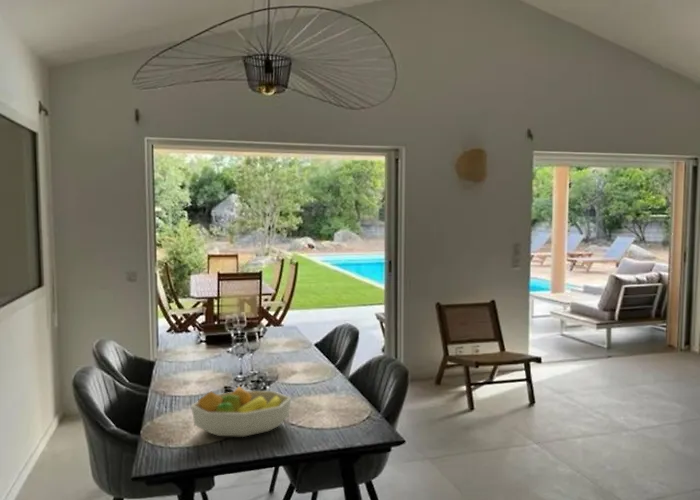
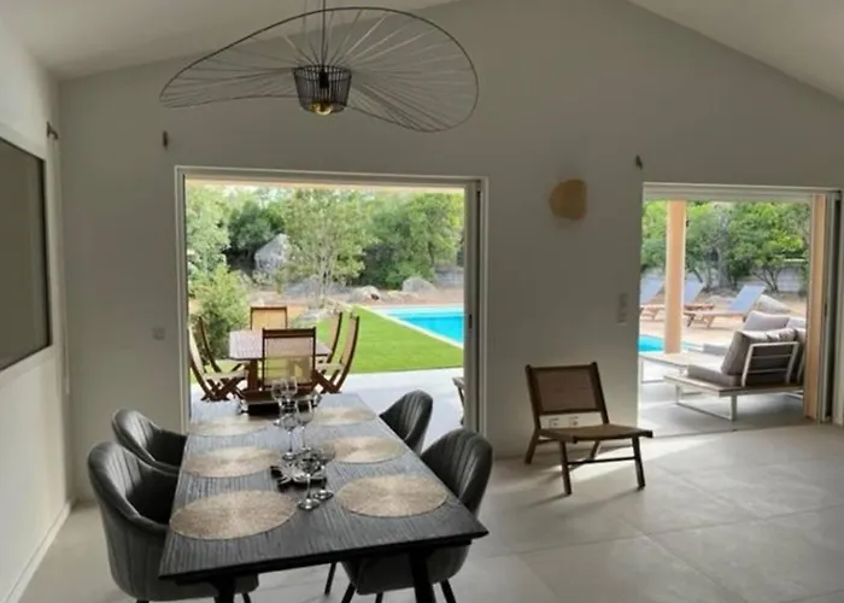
- fruit bowl [190,386,292,438]
